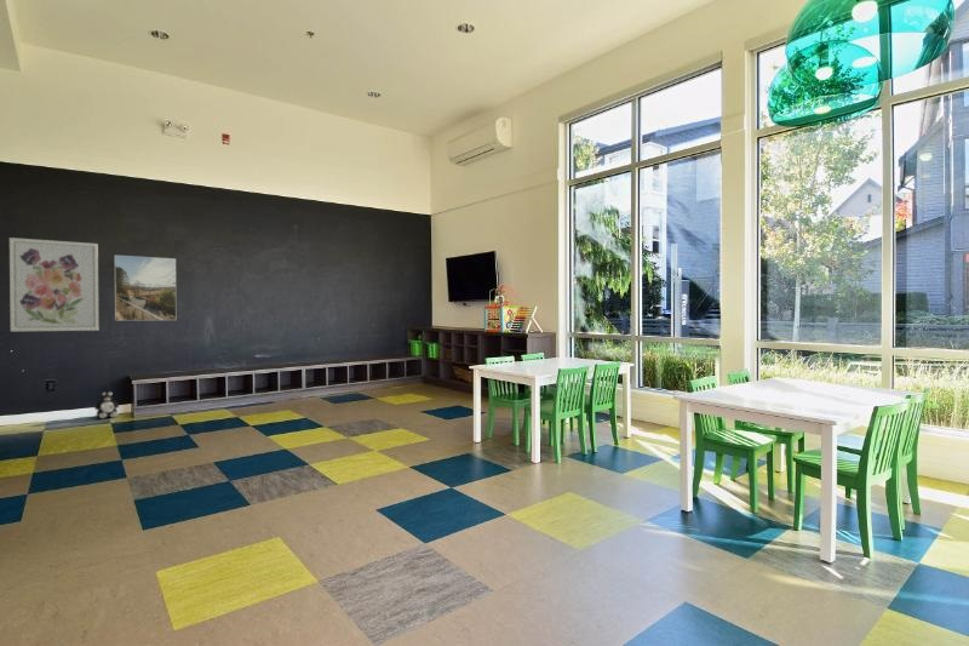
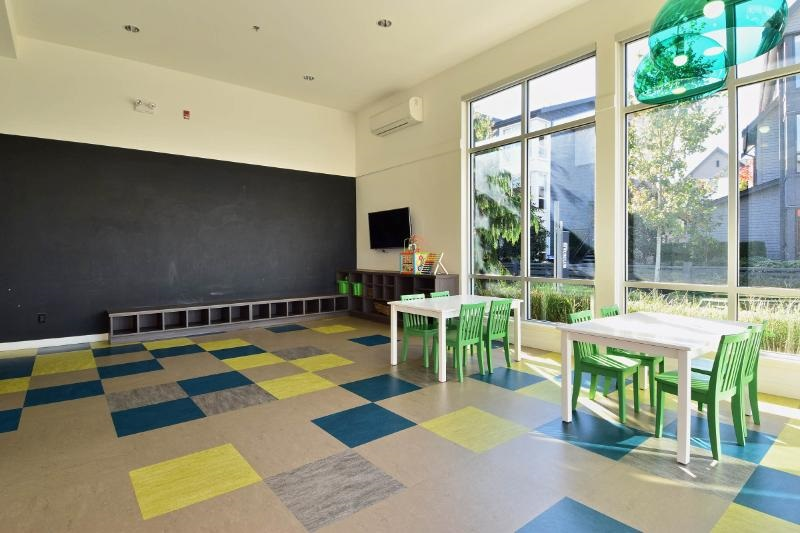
- plush toy [93,390,120,419]
- wall art [8,236,99,332]
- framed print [114,255,178,321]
